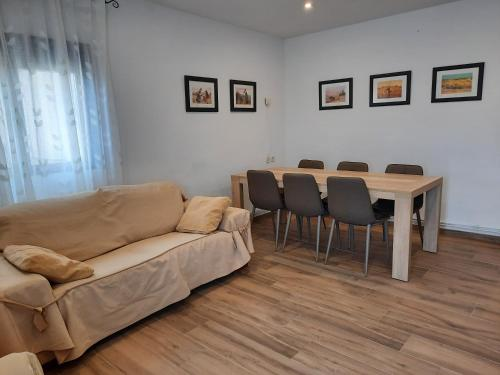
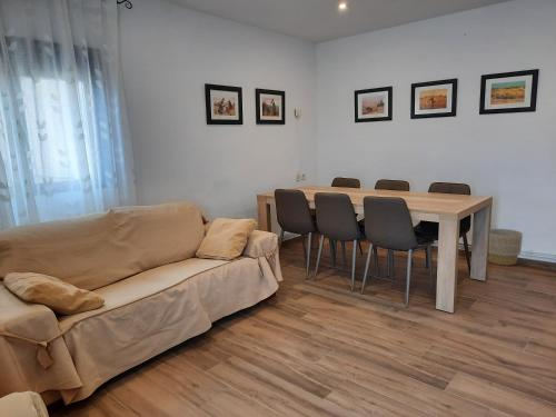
+ planter [487,228,524,267]
